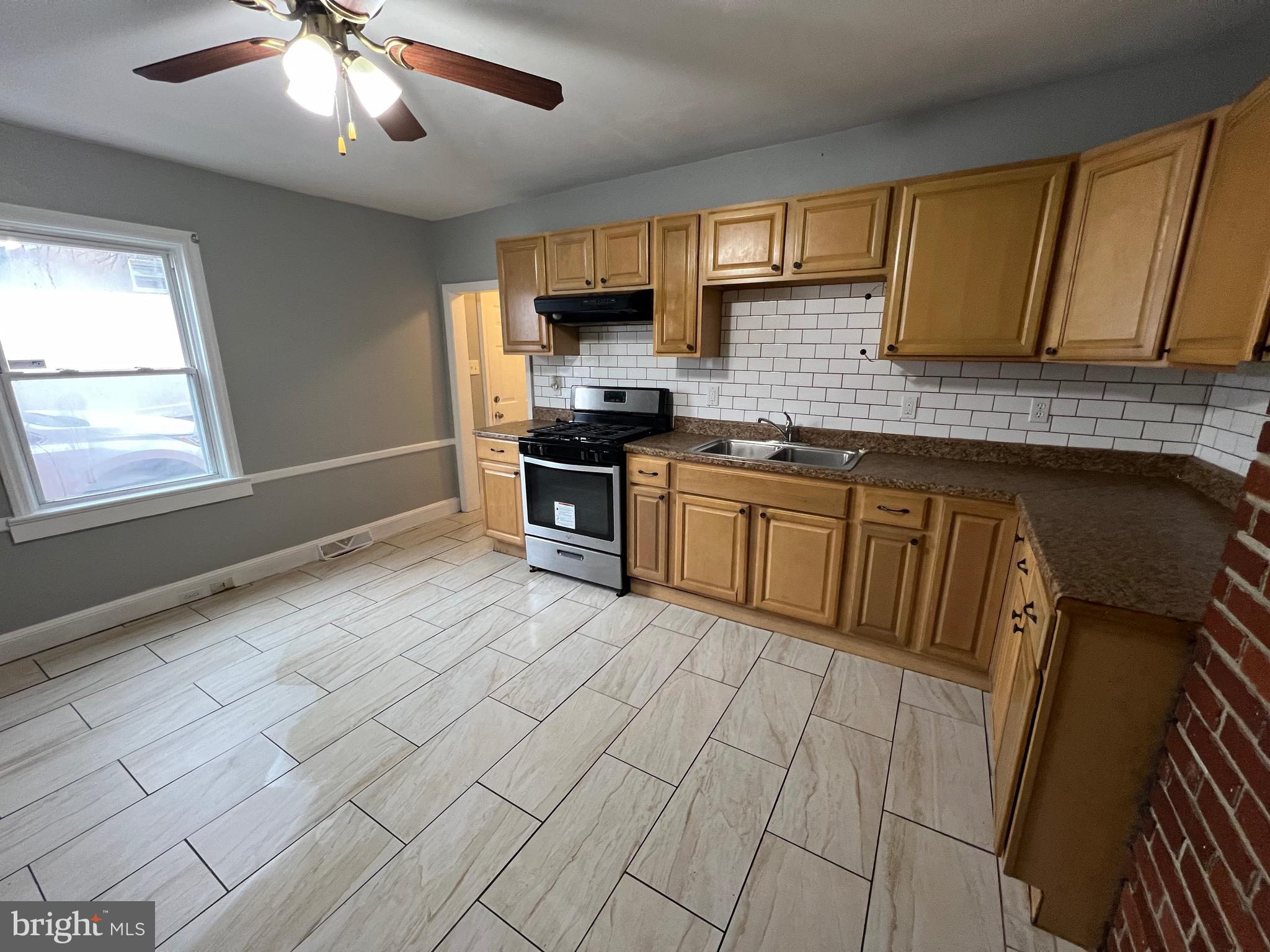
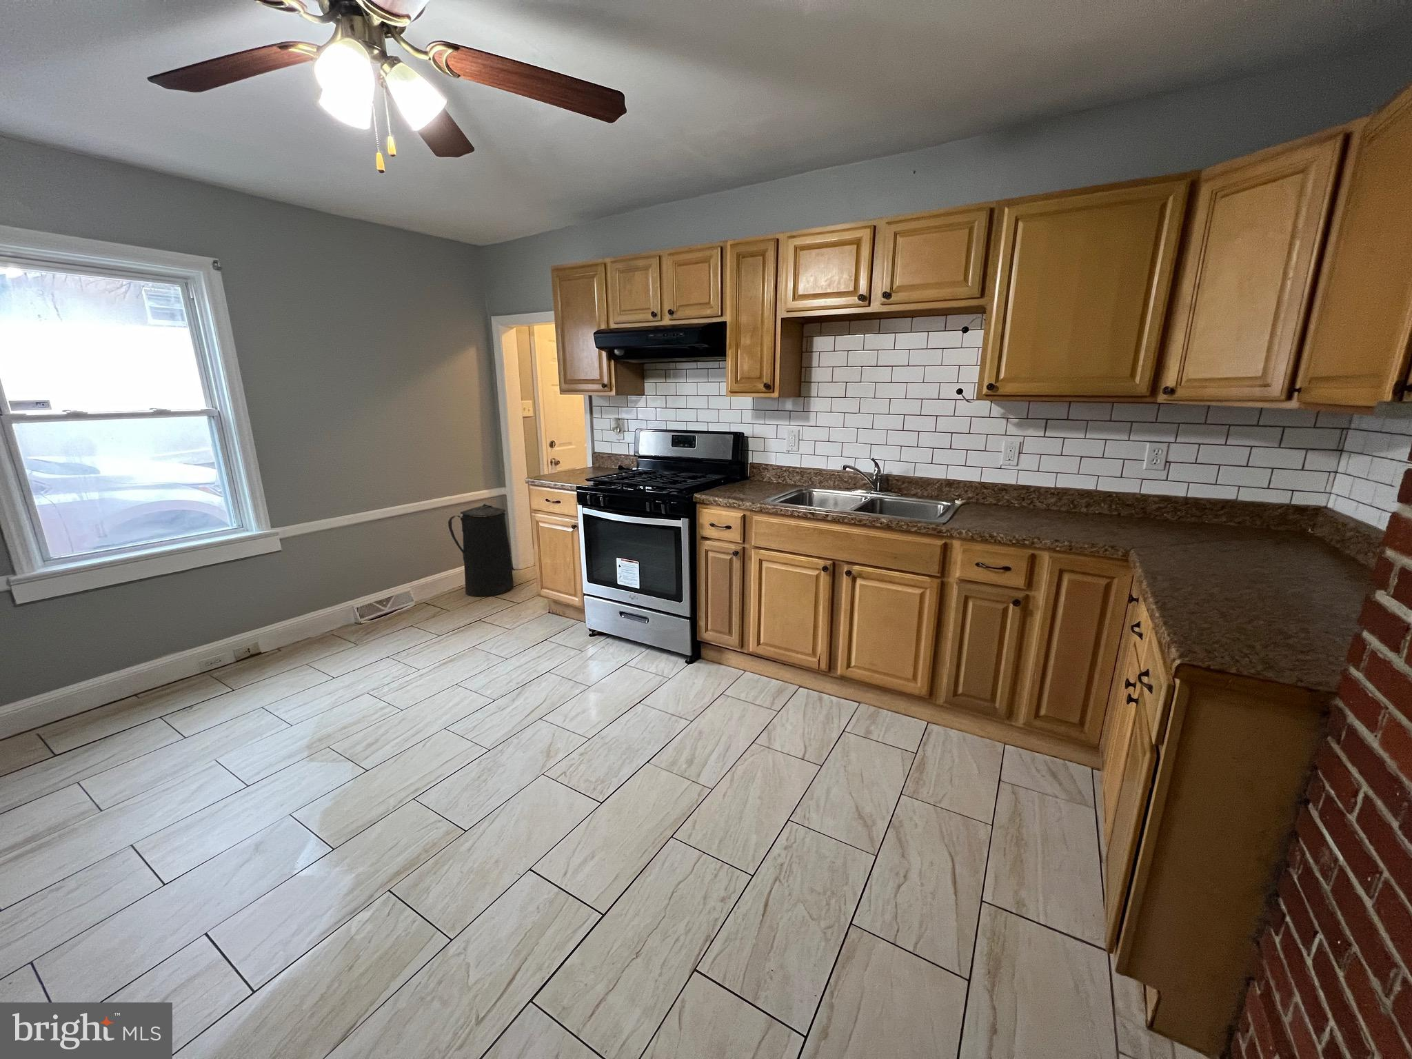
+ trash can [447,503,515,597]
